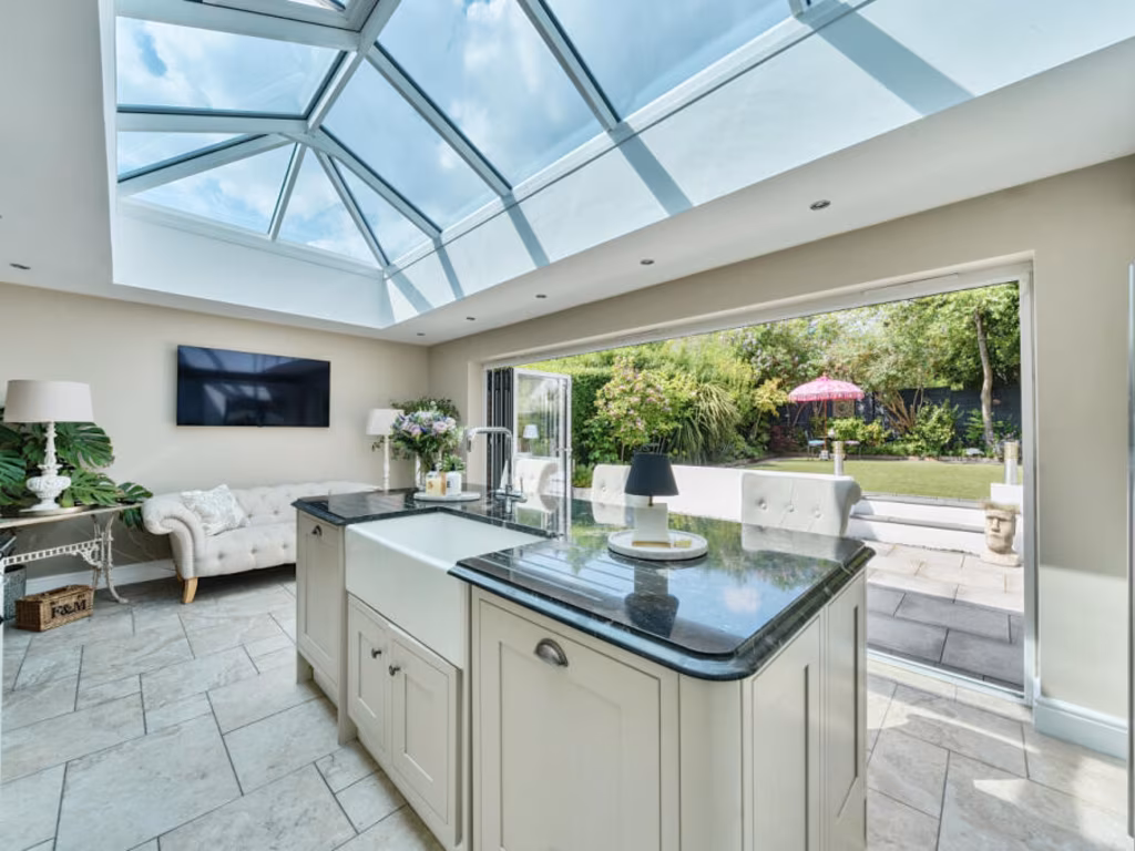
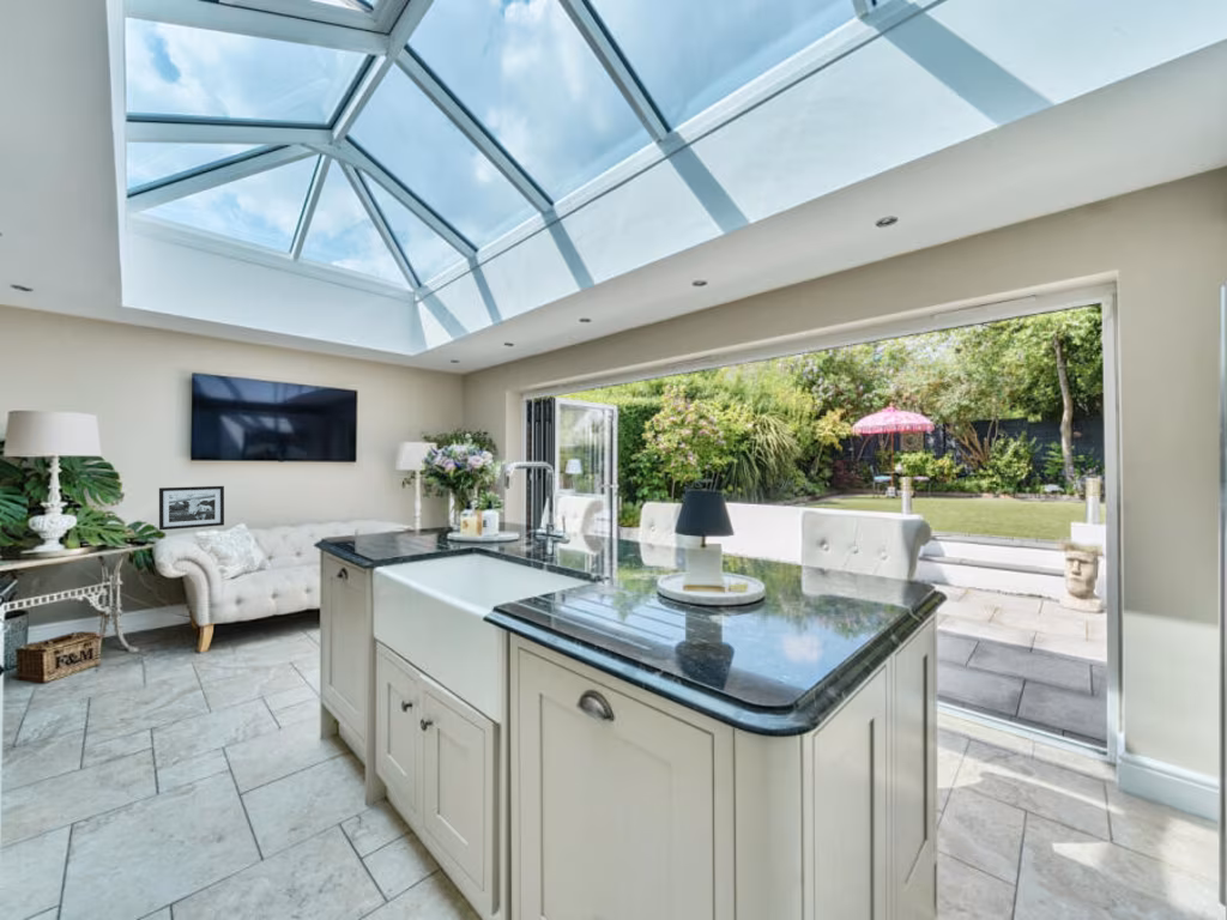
+ picture frame [158,485,225,531]
